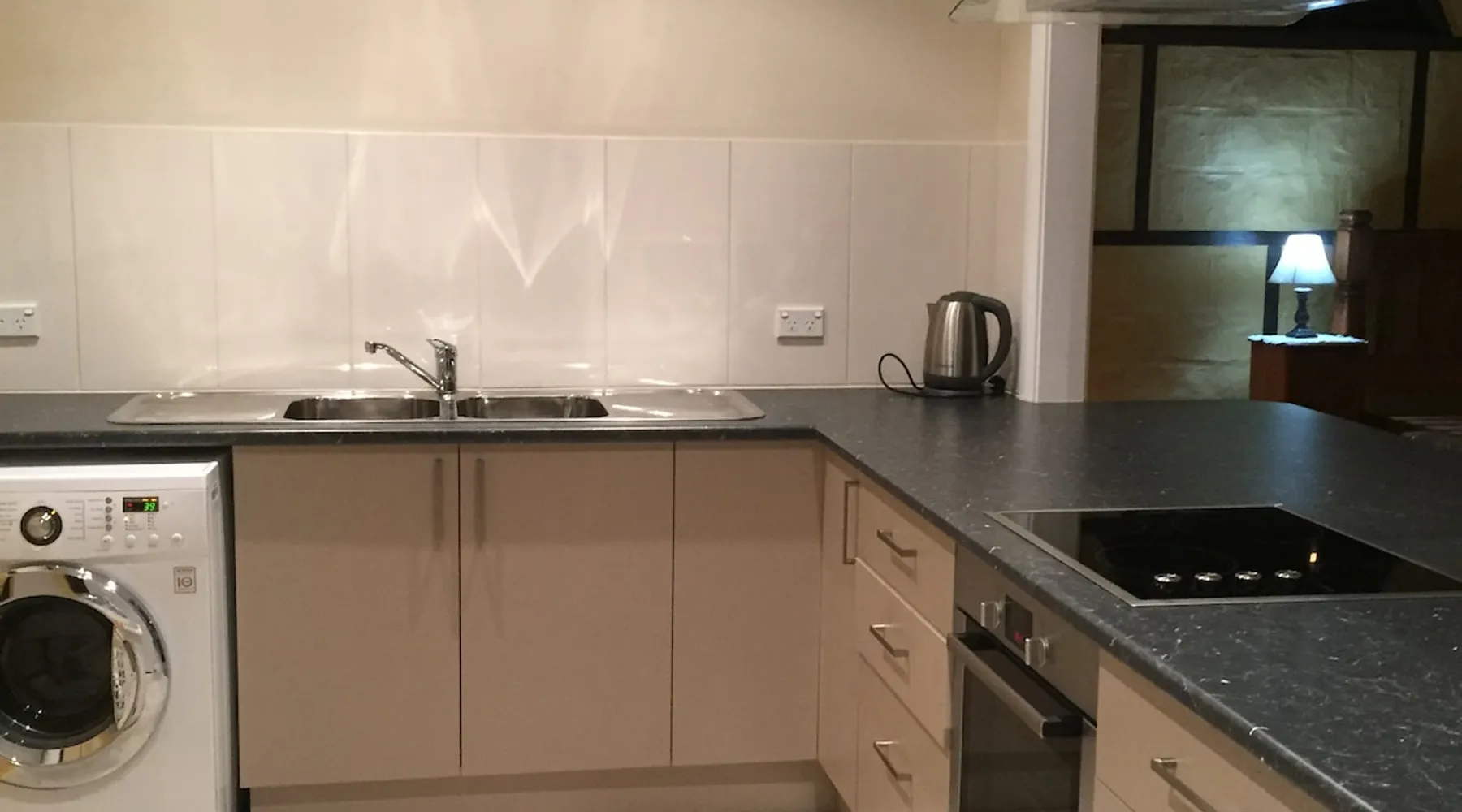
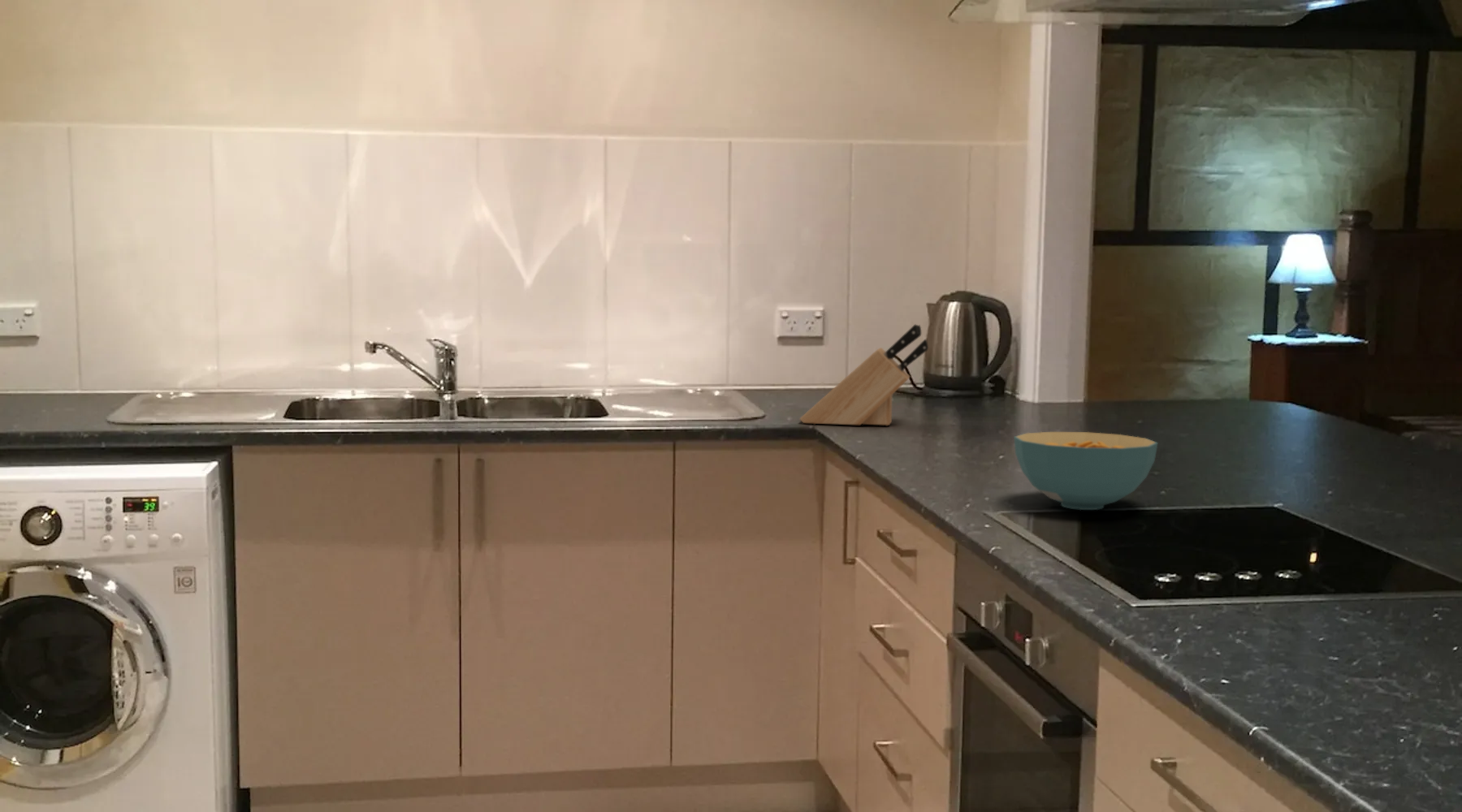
+ cereal bowl [1013,431,1159,511]
+ knife block [799,323,929,426]
